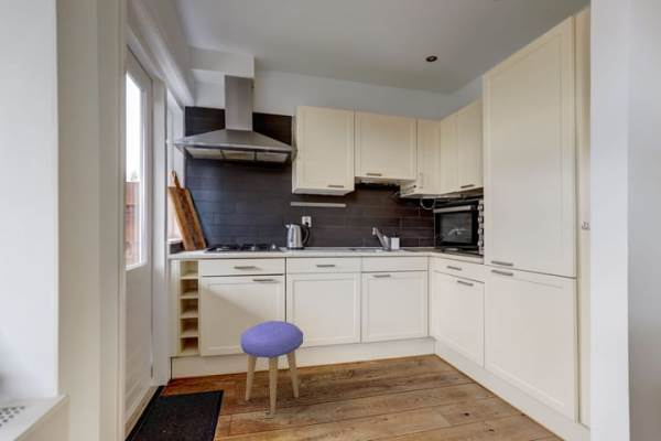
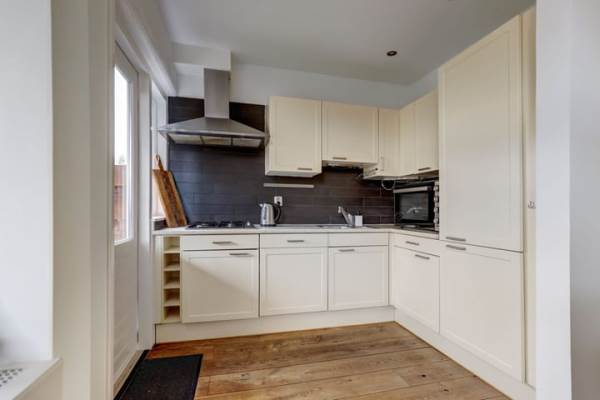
- stool [240,320,304,415]
